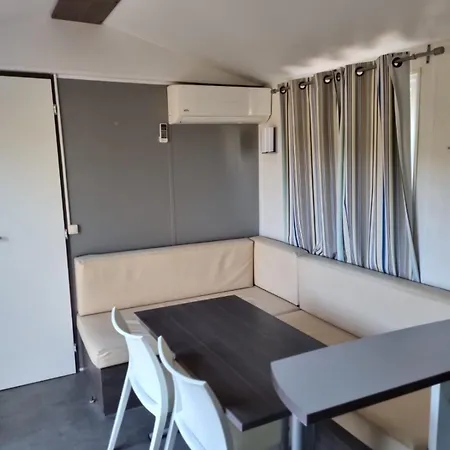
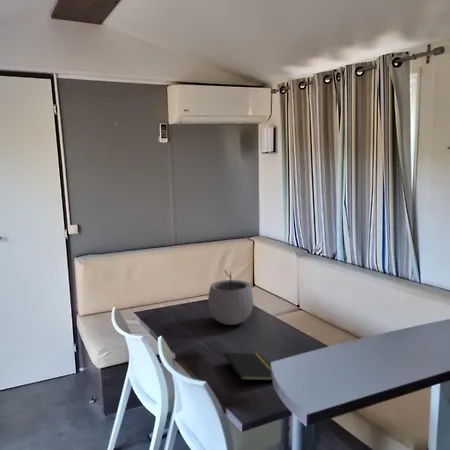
+ notepad [223,351,273,389]
+ plant pot [207,270,254,326]
